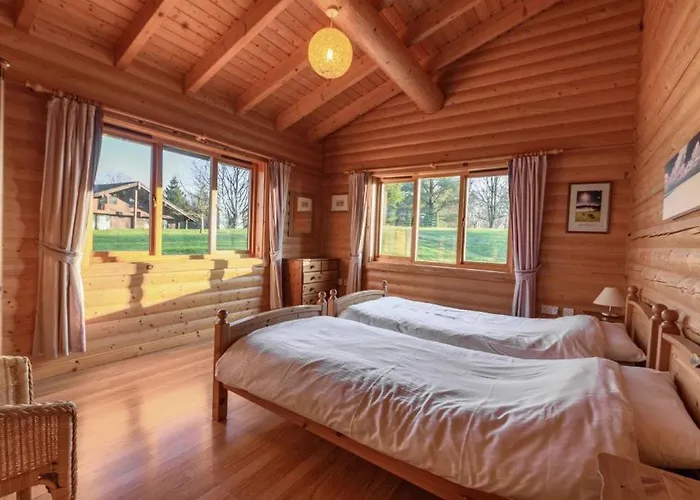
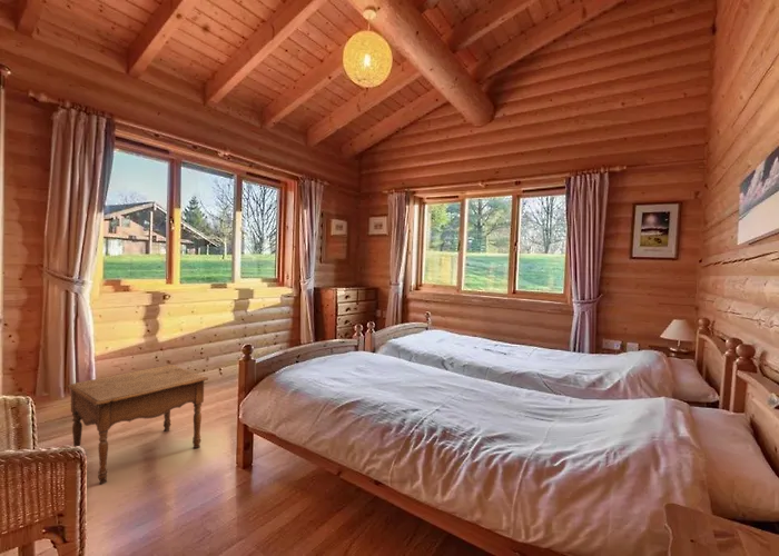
+ side table [65,364,209,485]
